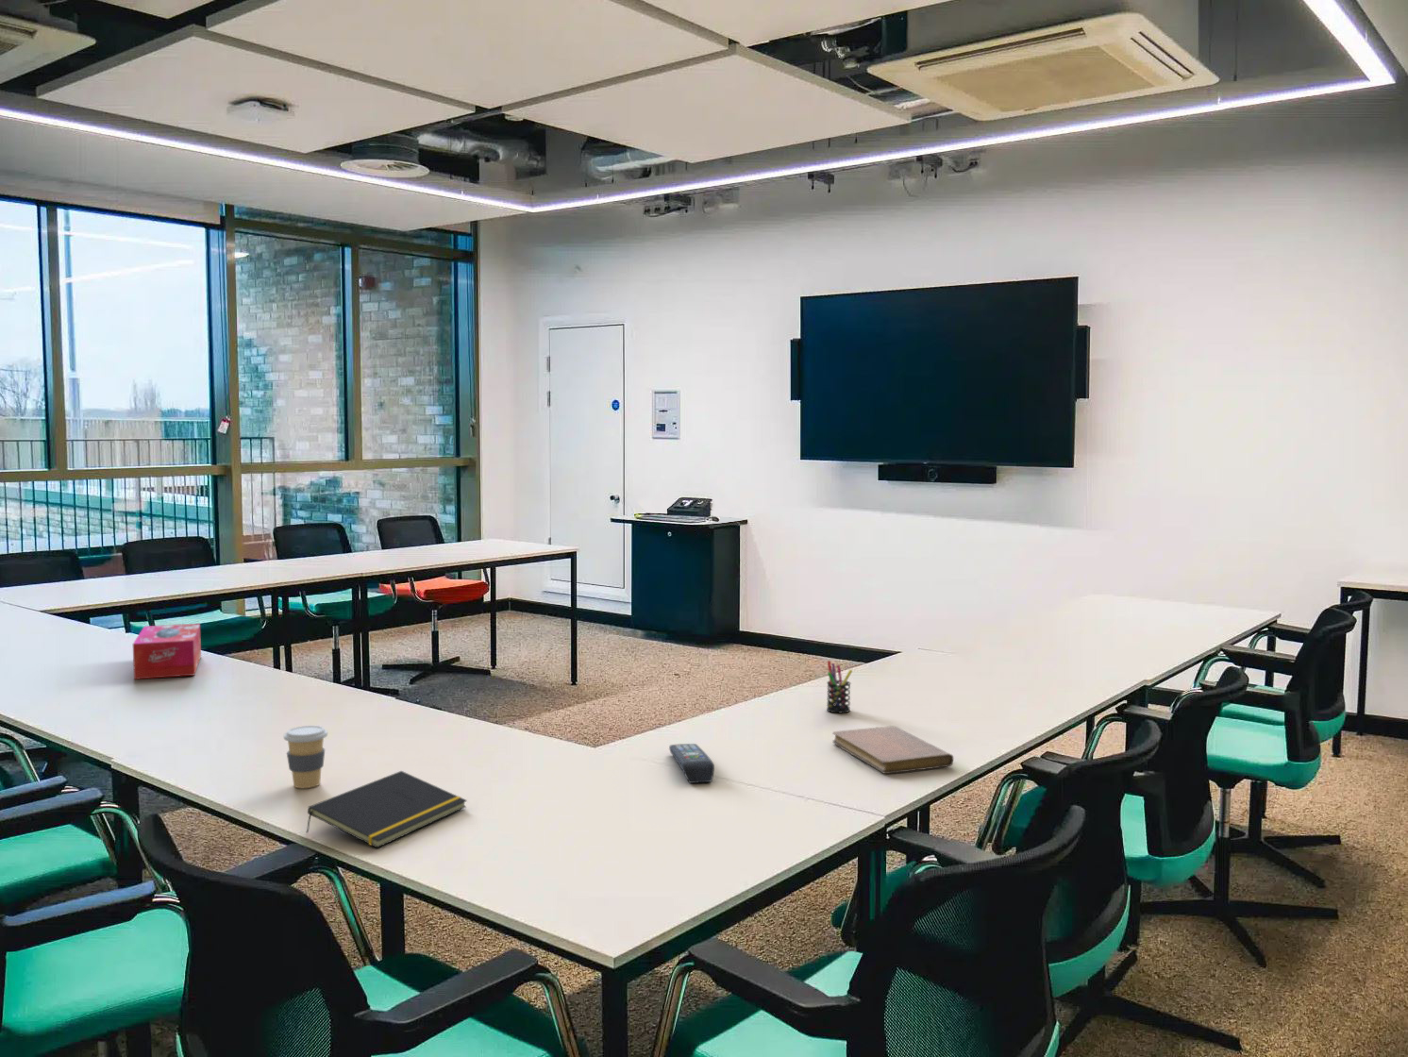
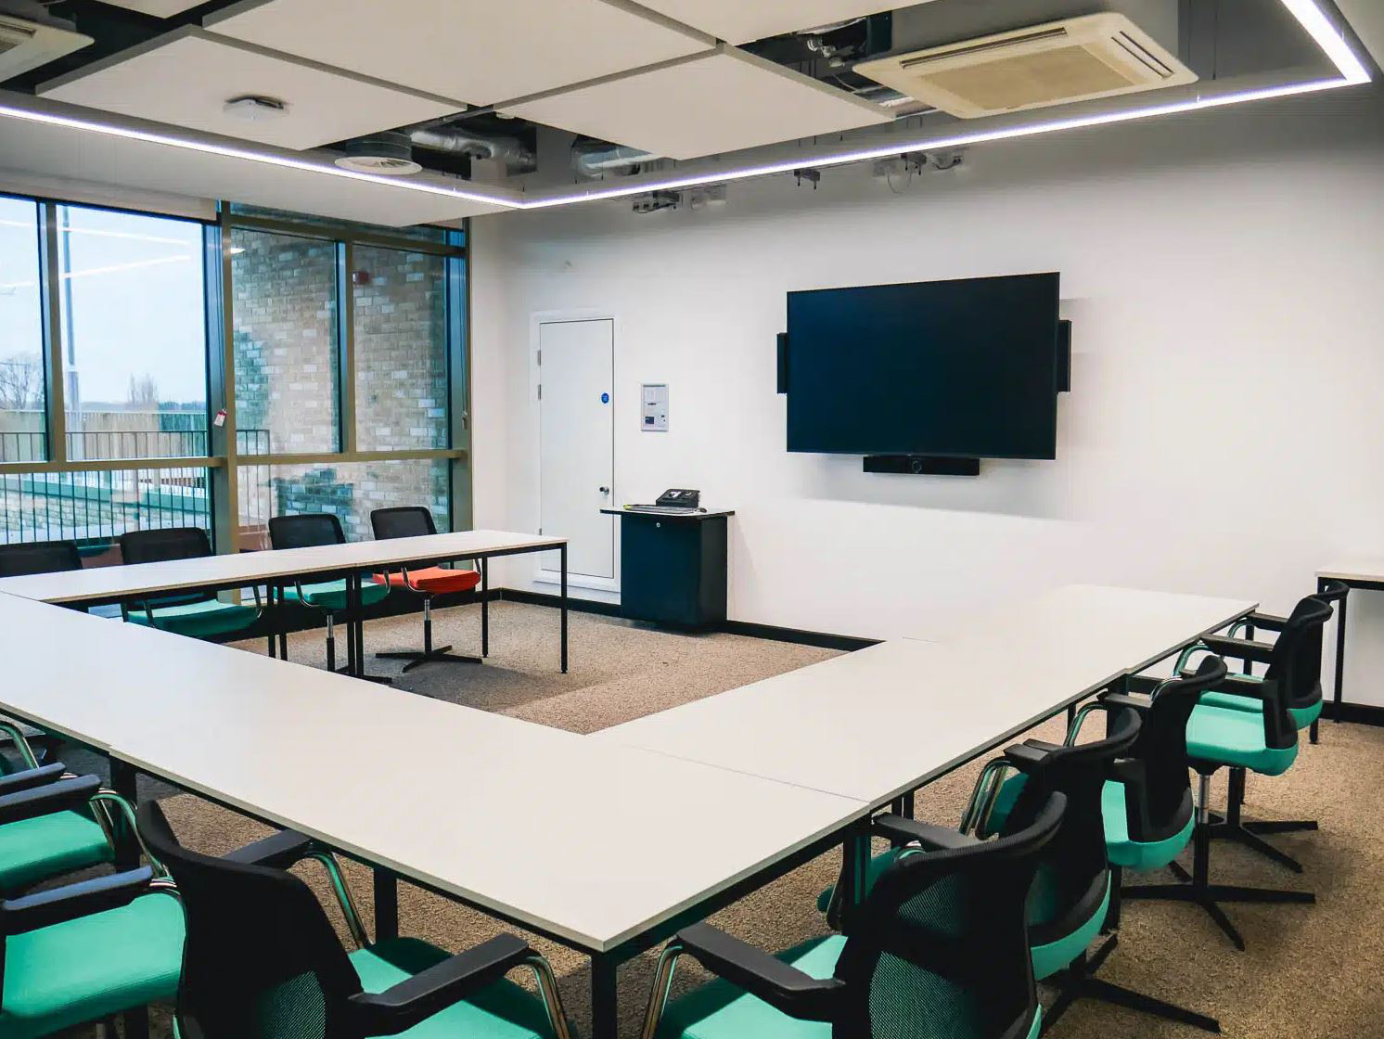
- tissue box [132,623,202,681]
- remote control [668,743,715,784]
- notepad [305,771,469,849]
- pen holder [826,660,853,714]
- notebook [832,725,954,775]
- coffee cup [283,725,329,789]
